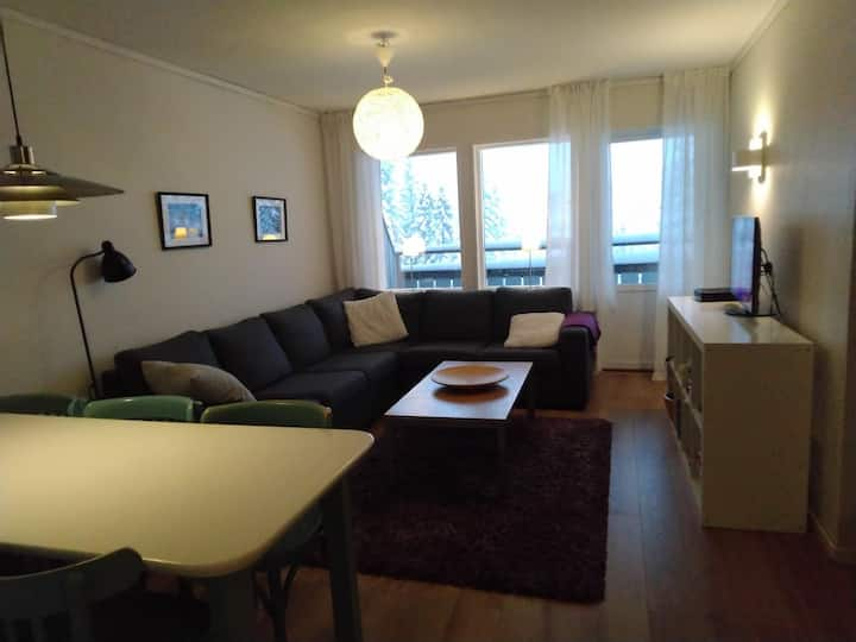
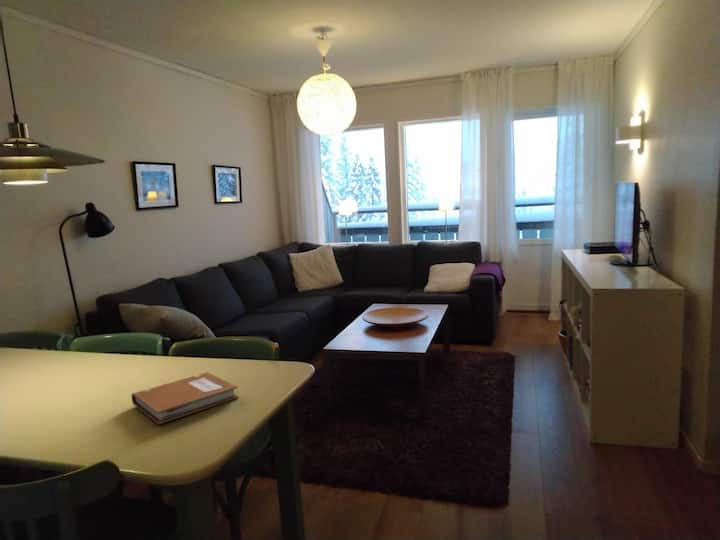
+ notebook [131,371,239,425]
